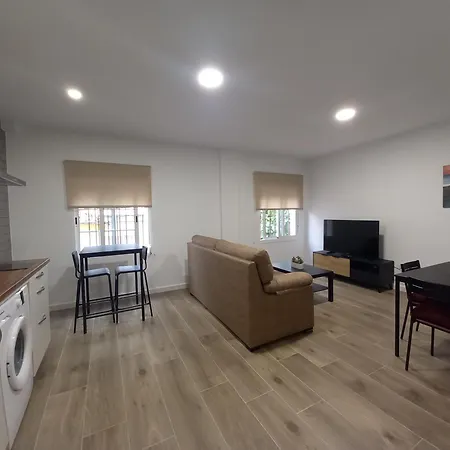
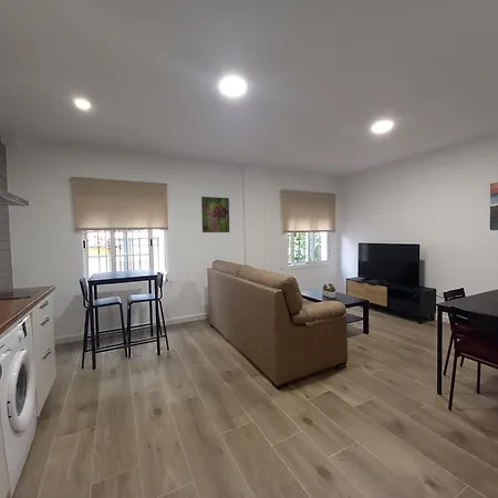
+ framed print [200,196,230,234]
